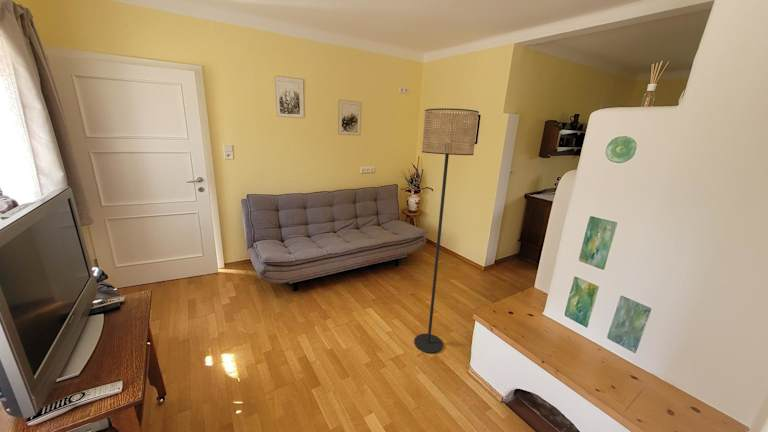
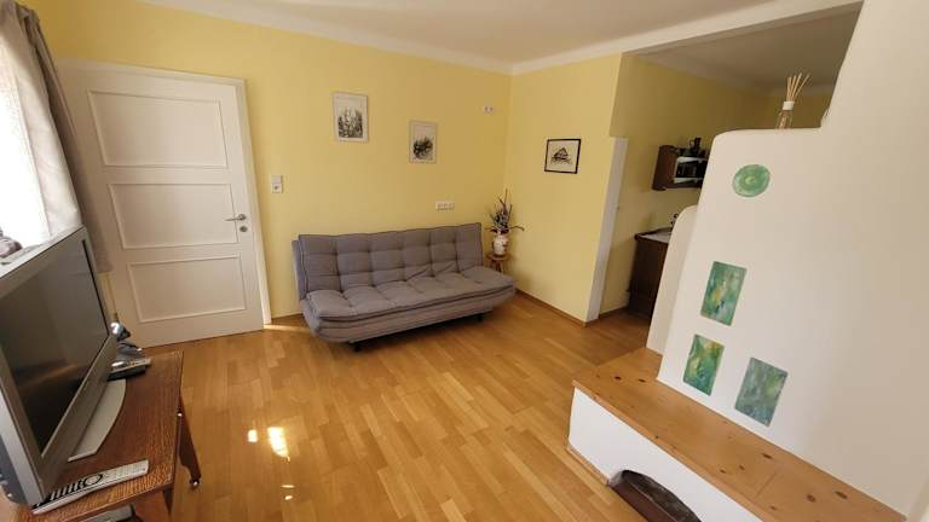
- floor lamp [413,107,480,354]
